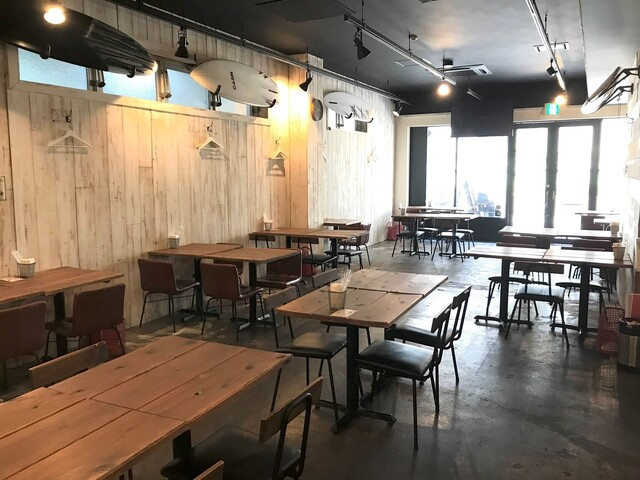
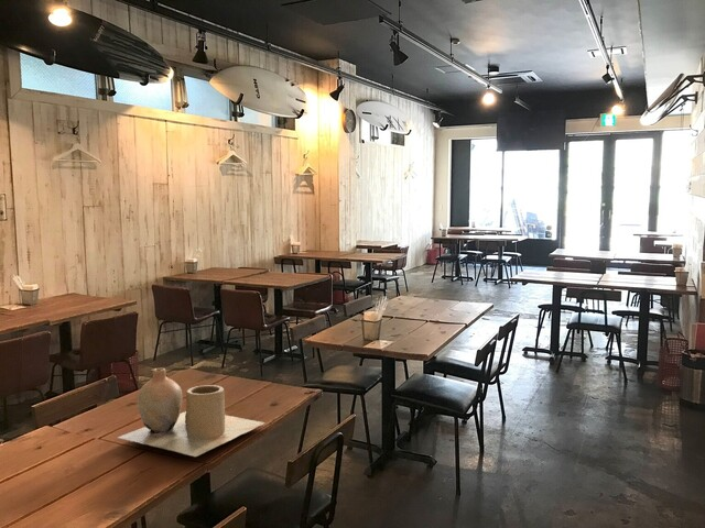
+ vase [117,367,268,459]
